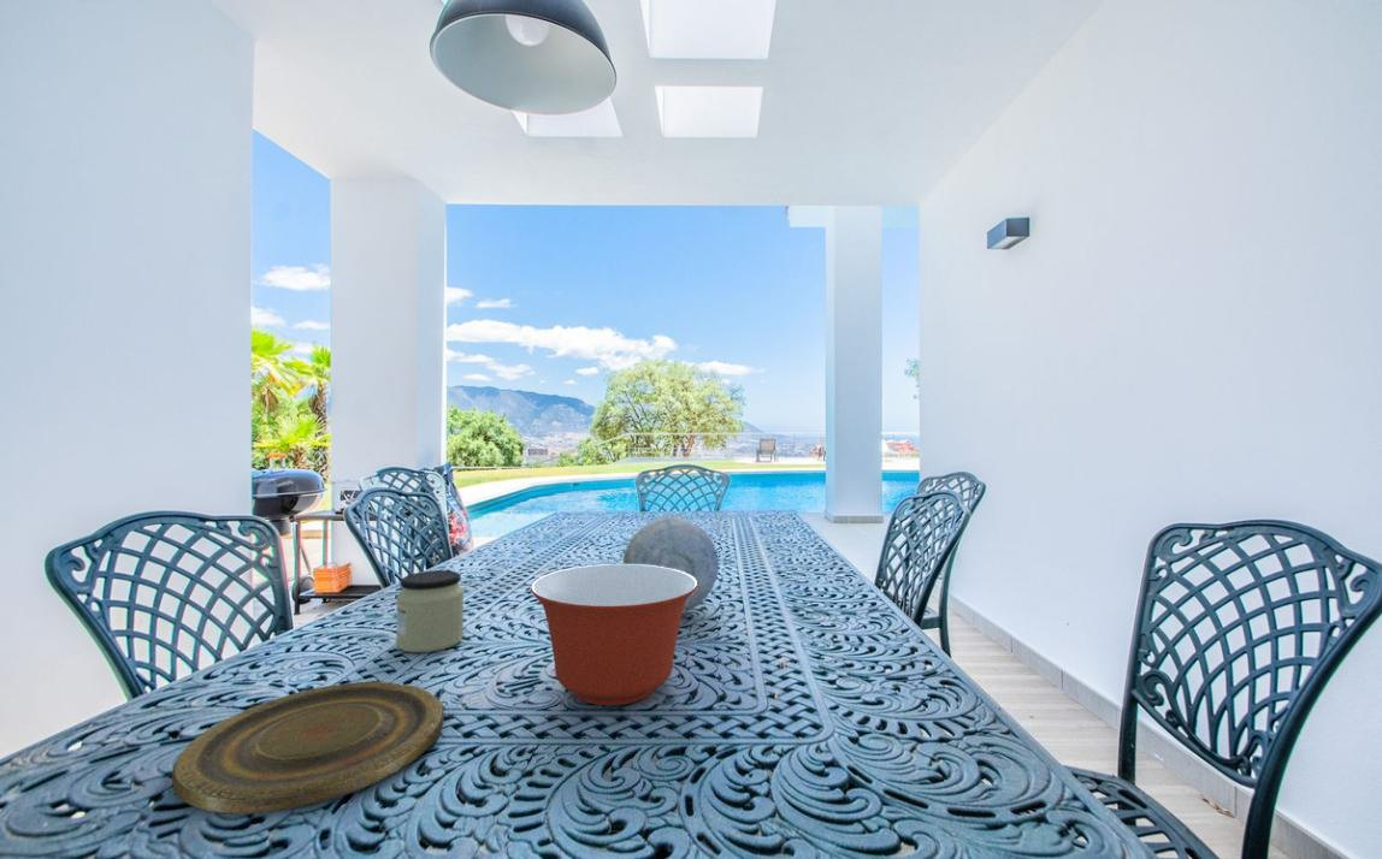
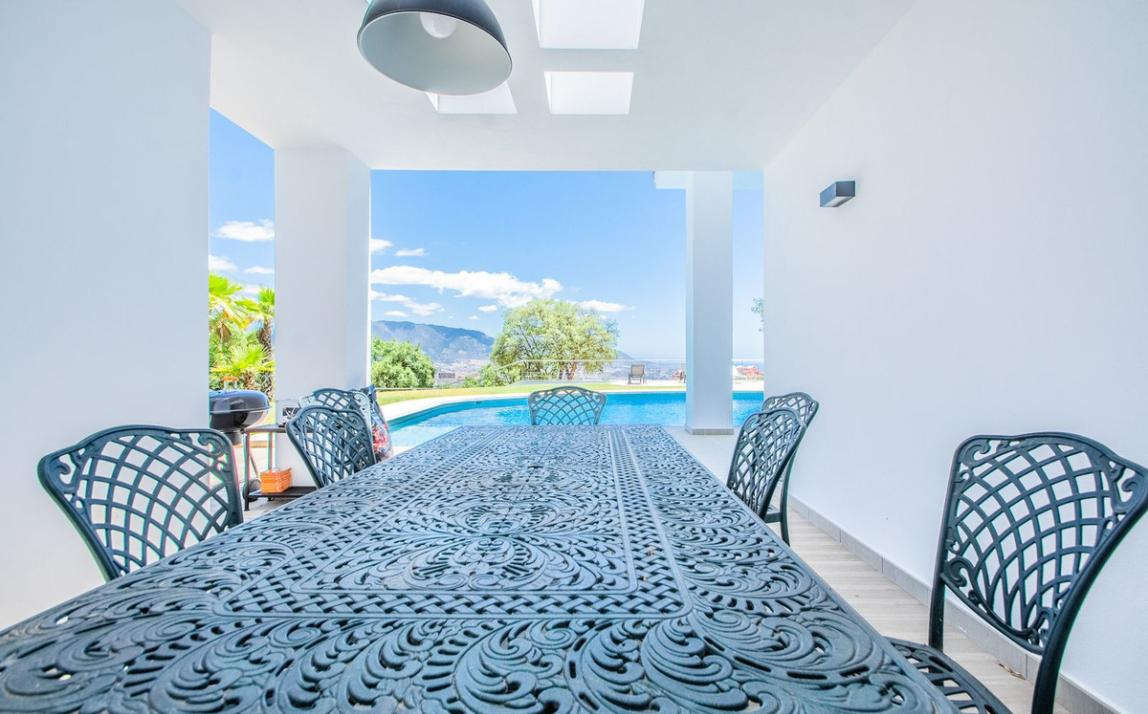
- mixing bowl [530,563,697,706]
- decorative orb [622,516,720,615]
- jar [395,569,465,653]
- plate [171,681,445,816]
